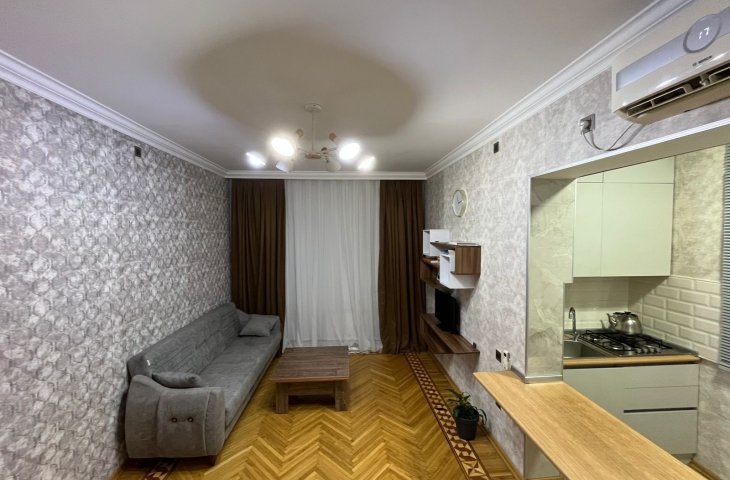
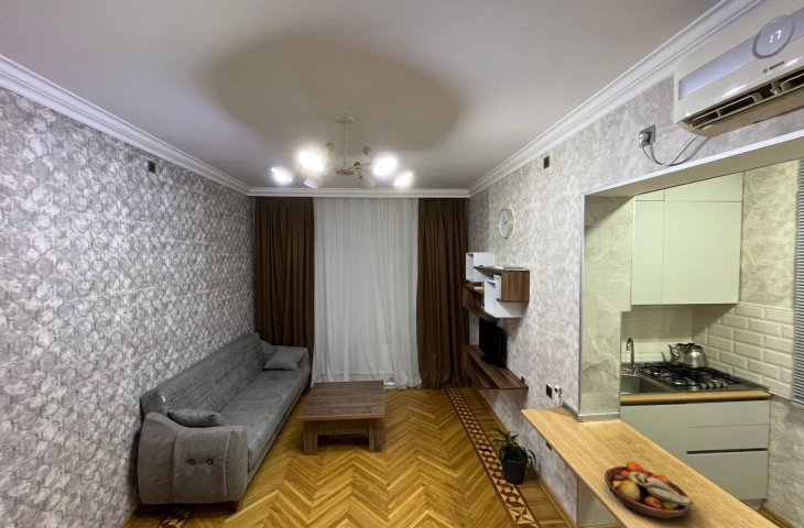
+ fruit bowl [604,461,694,519]
